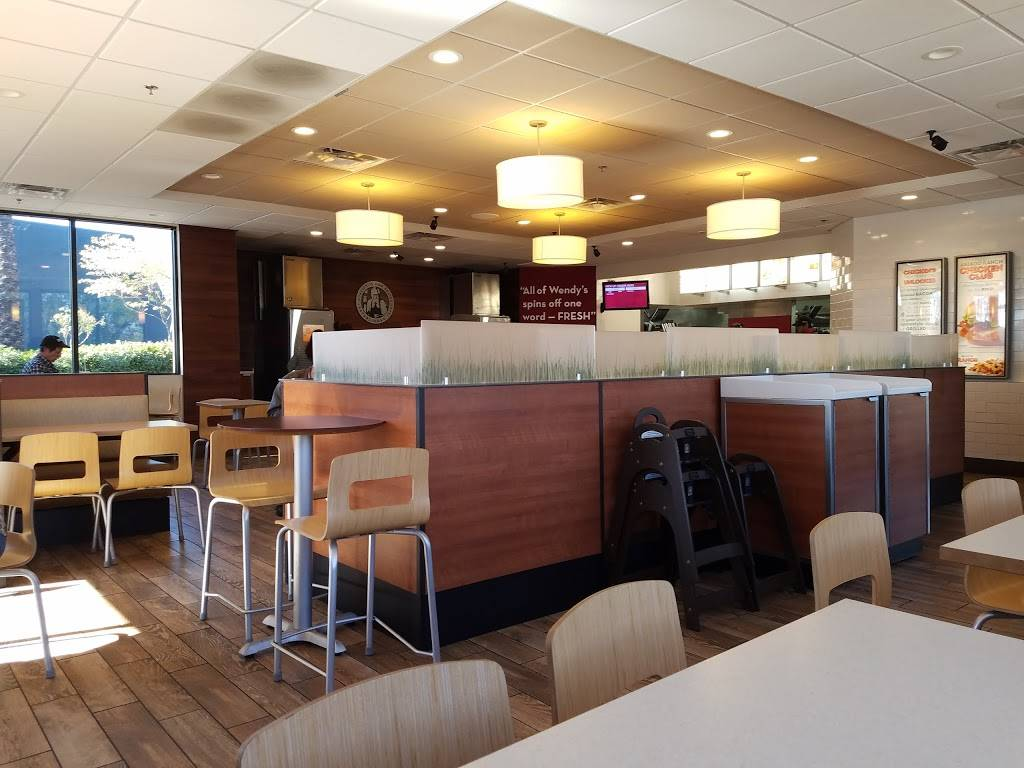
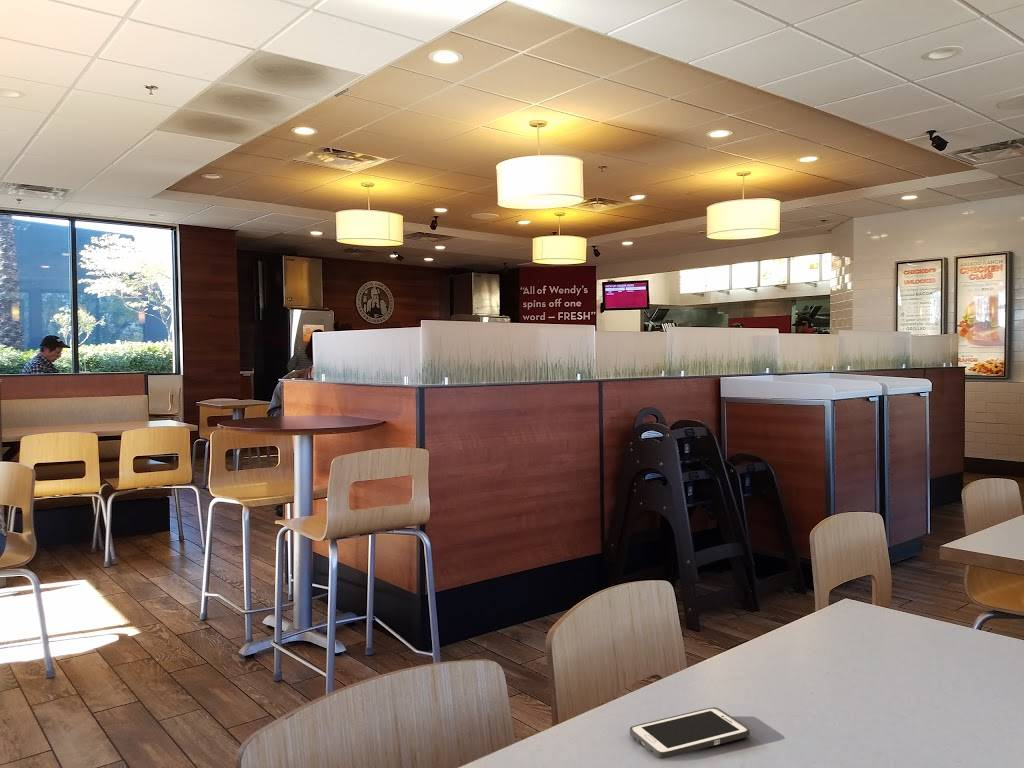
+ cell phone [629,707,751,760]
